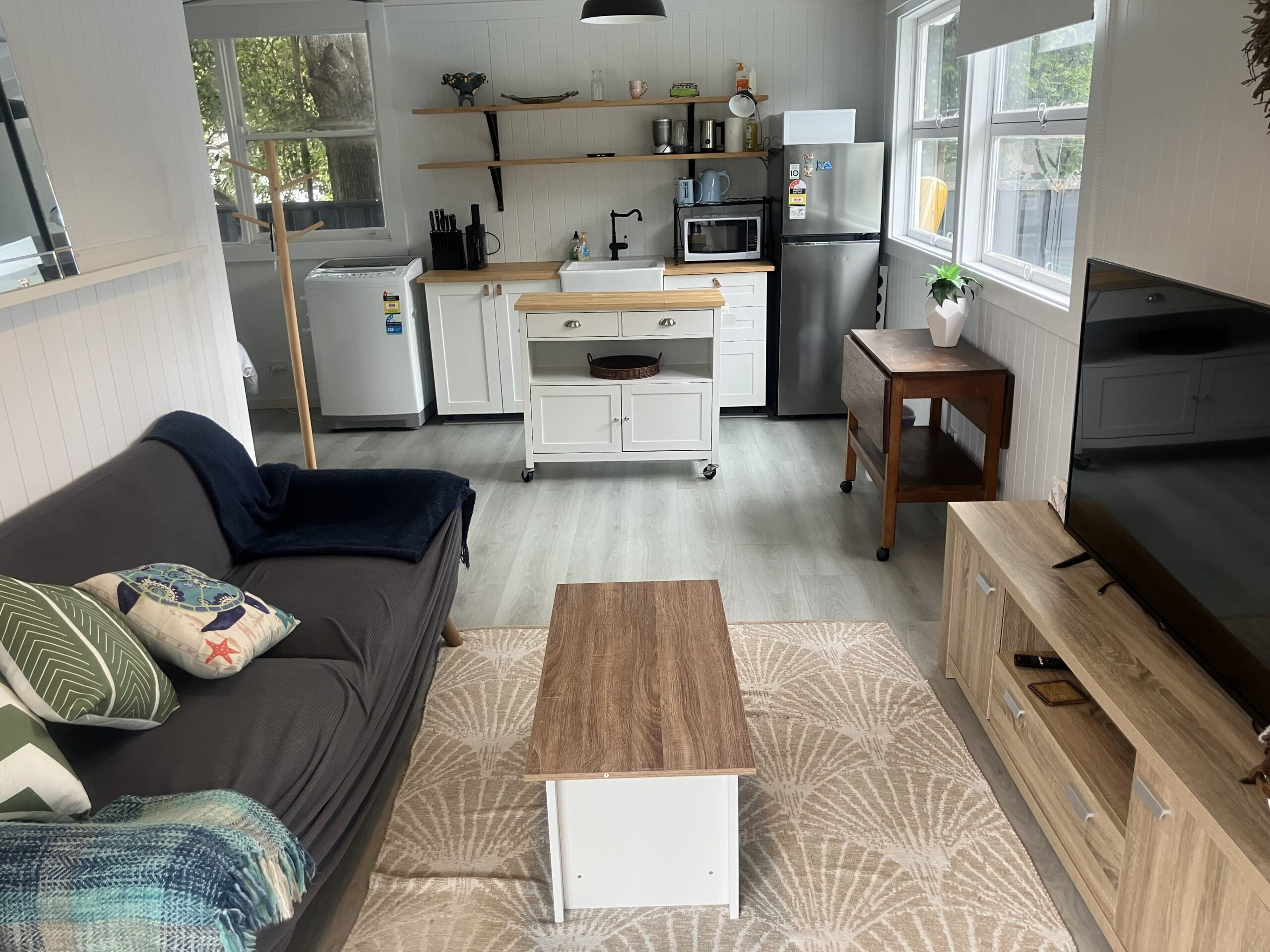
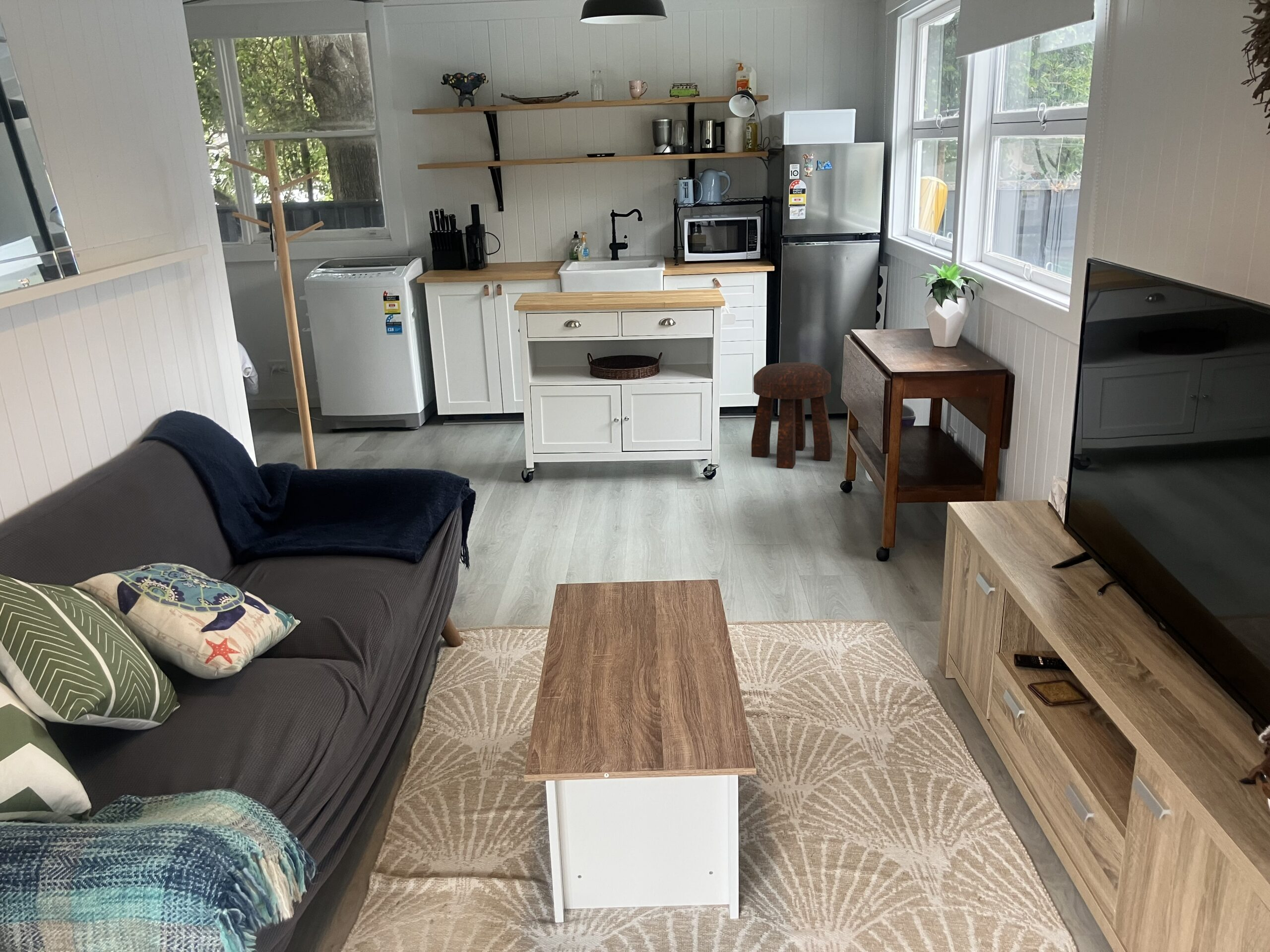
+ stool [751,362,833,469]
